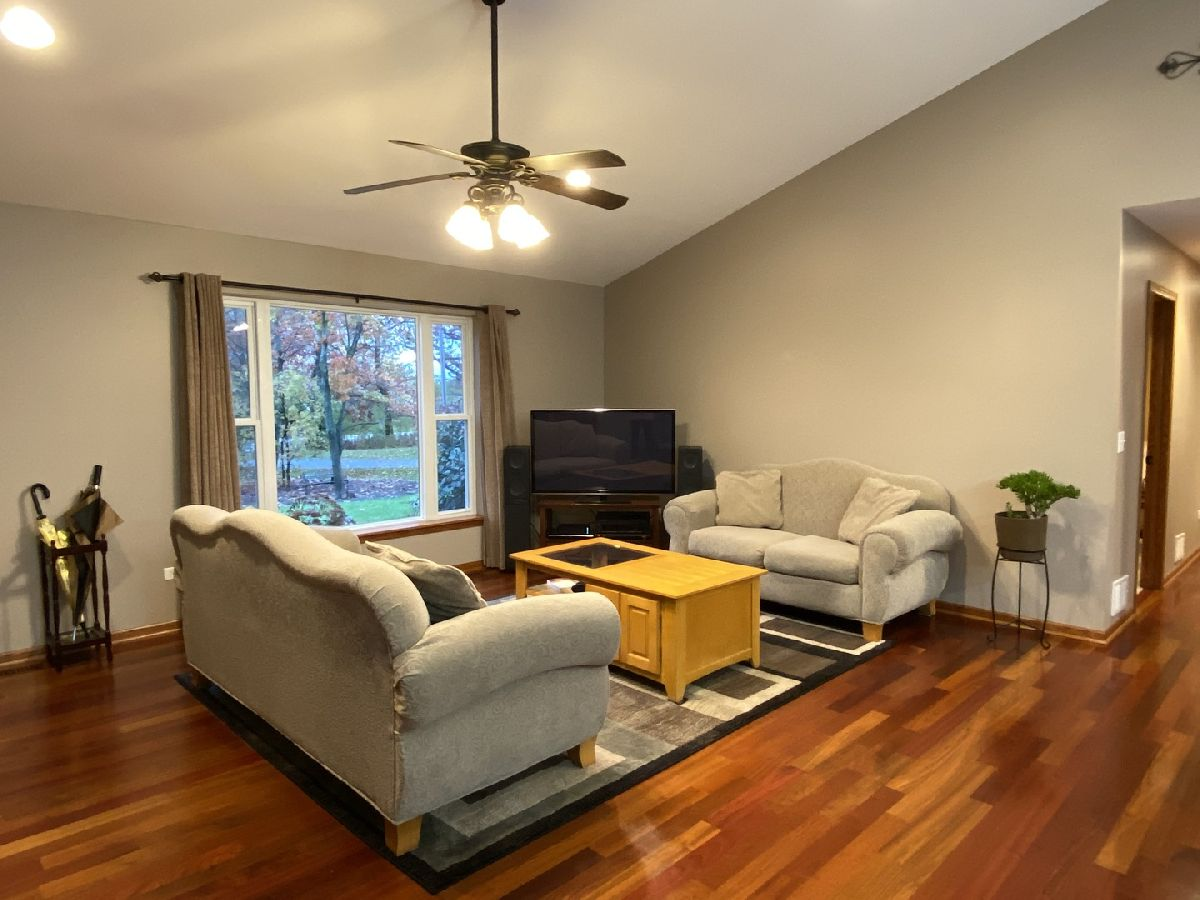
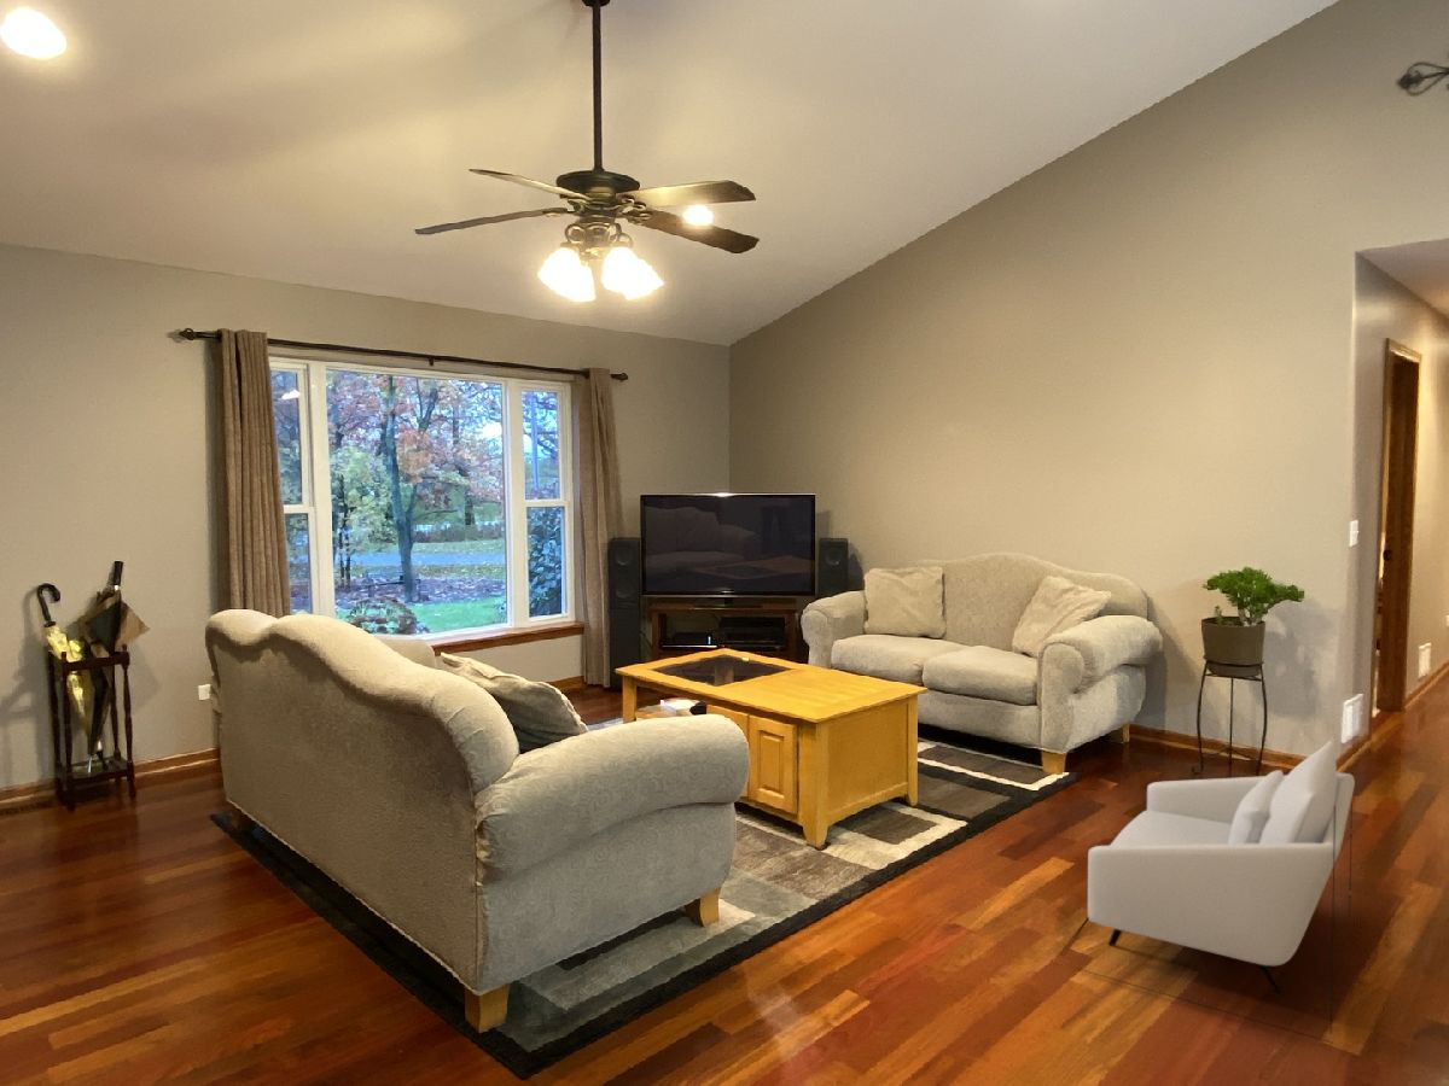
+ armchair [1058,738,1356,1045]
